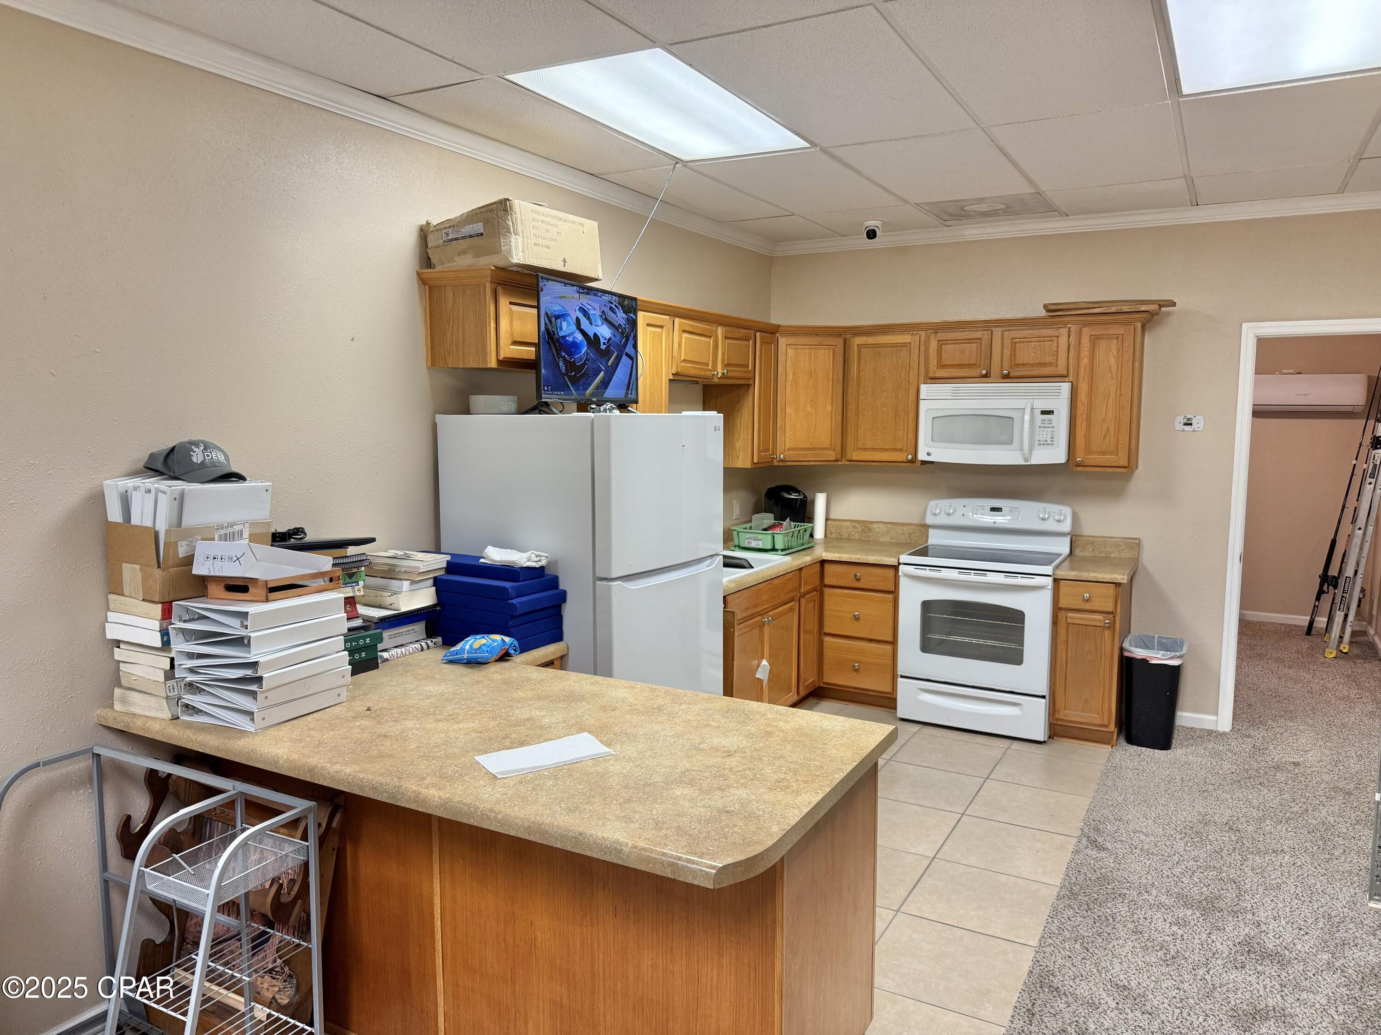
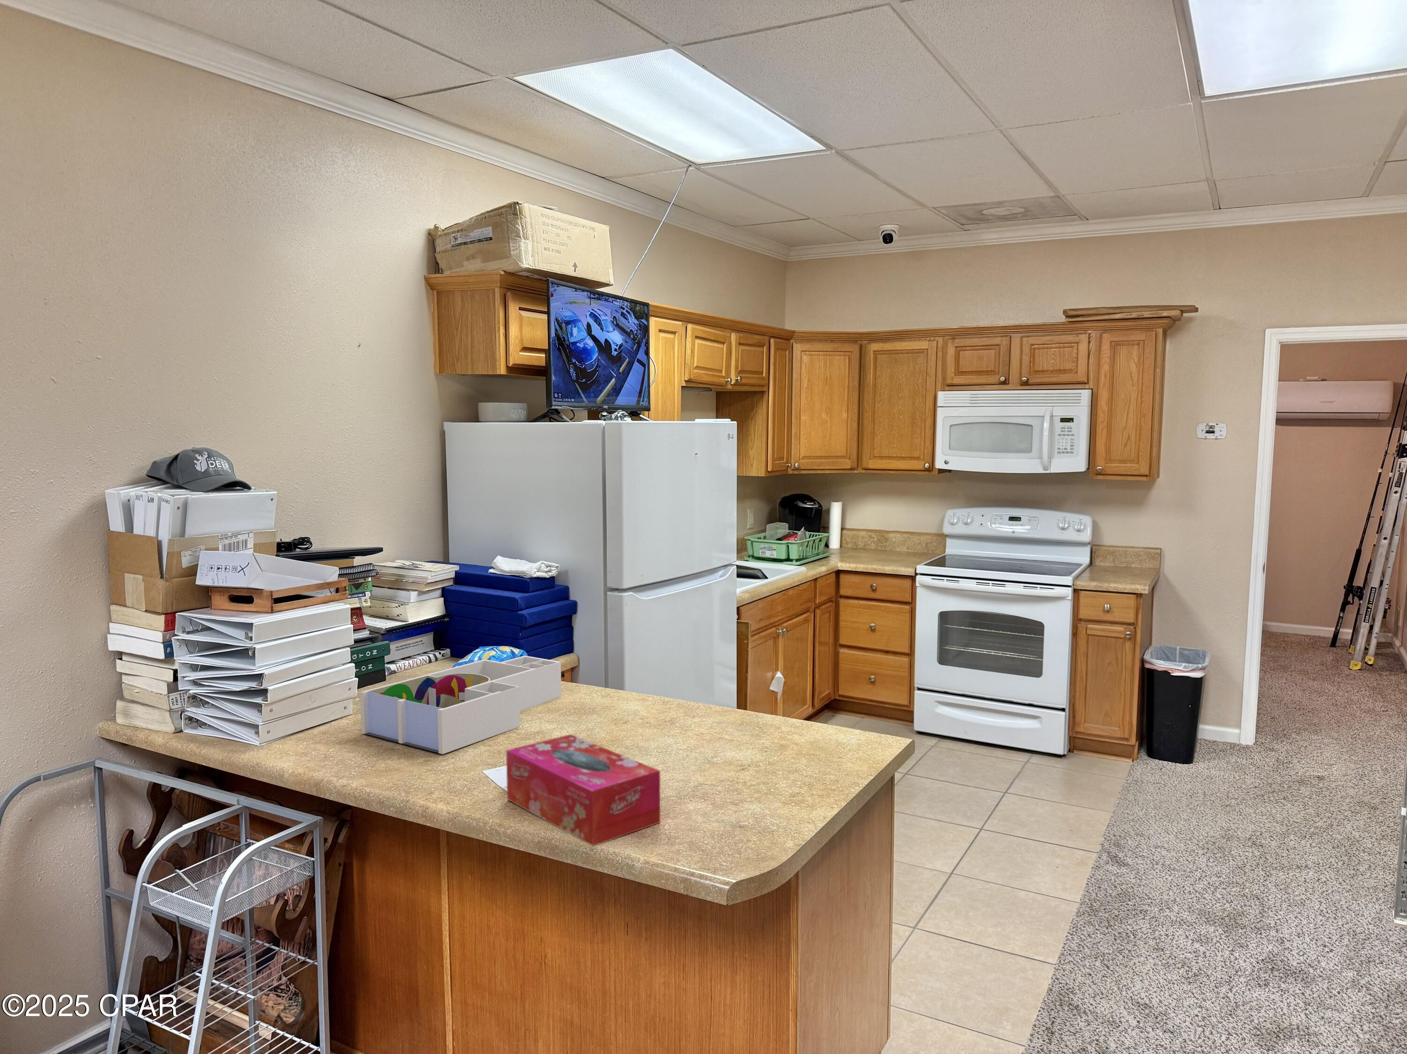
+ desk organizer [360,655,562,755]
+ tissue box [505,734,660,847]
